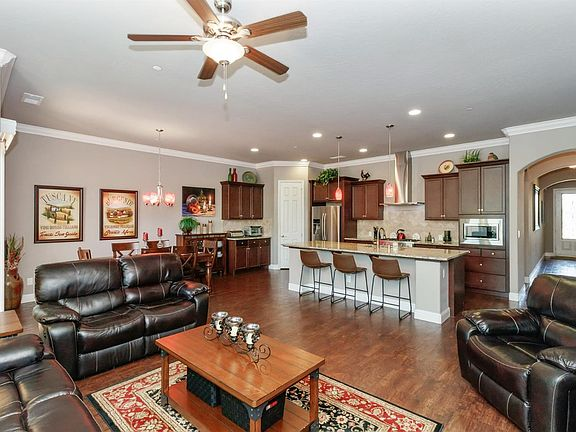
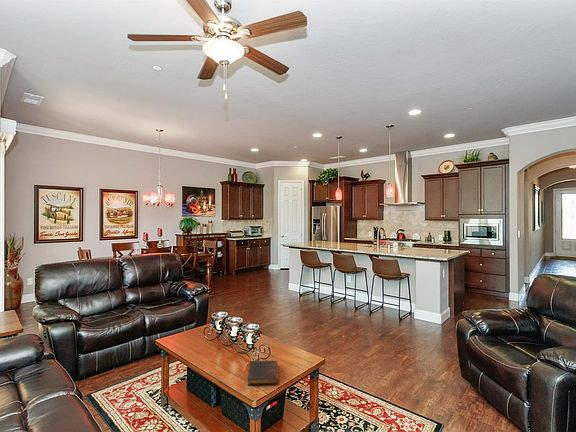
+ book [246,360,280,386]
